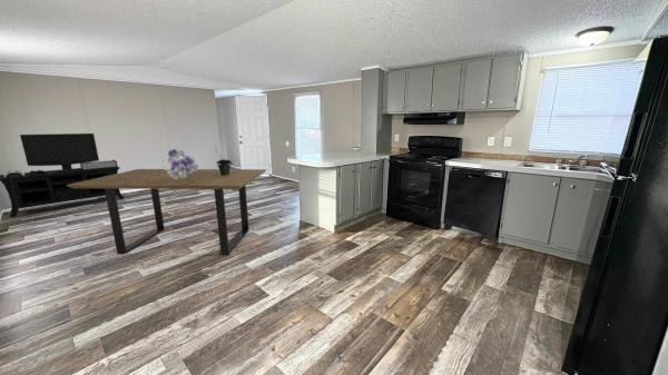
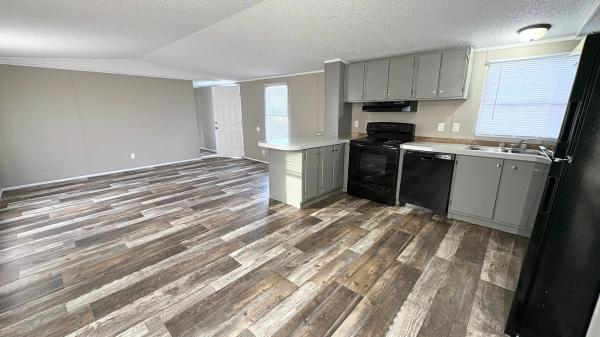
- potted plant [214,146,234,176]
- media console [0,132,125,218]
- bouquet [160,148,199,179]
- dining table [67,168,267,256]
